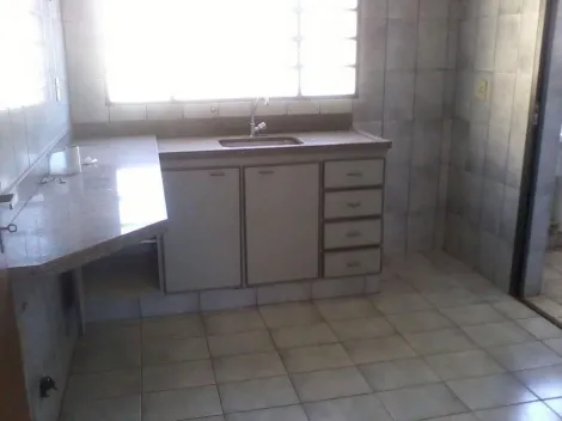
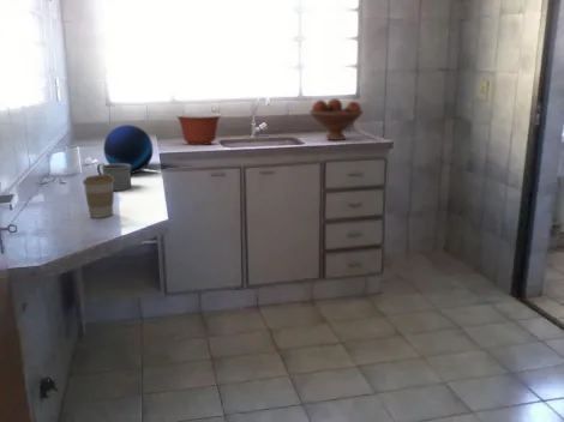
+ mixing bowl [174,111,223,146]
+ coffee cup [82,174,115,219]
+ fruit bowl [308,97,364,141]
+ decorative orb [102,123,154,174]
+ mug [96,162,132,192]
